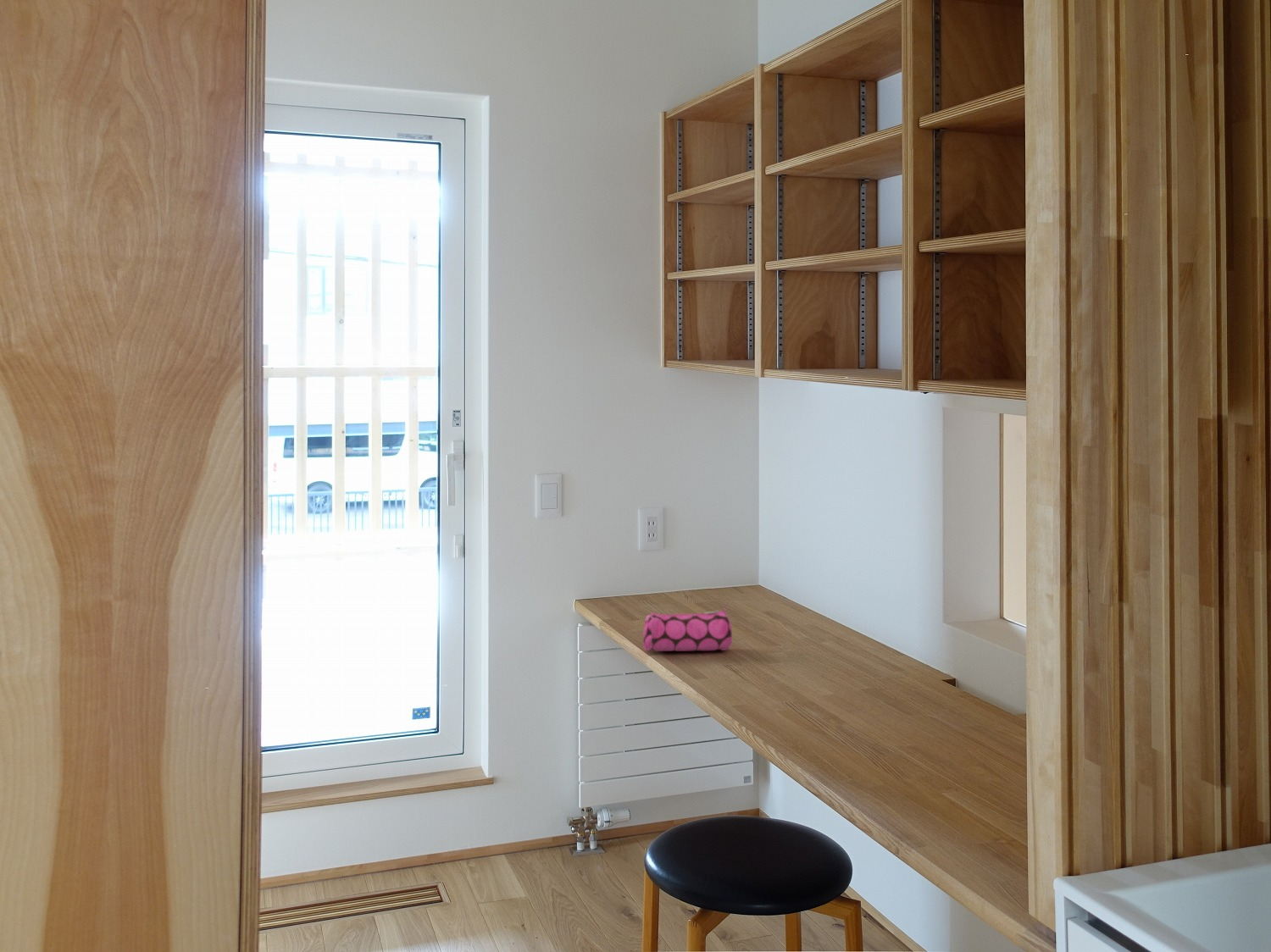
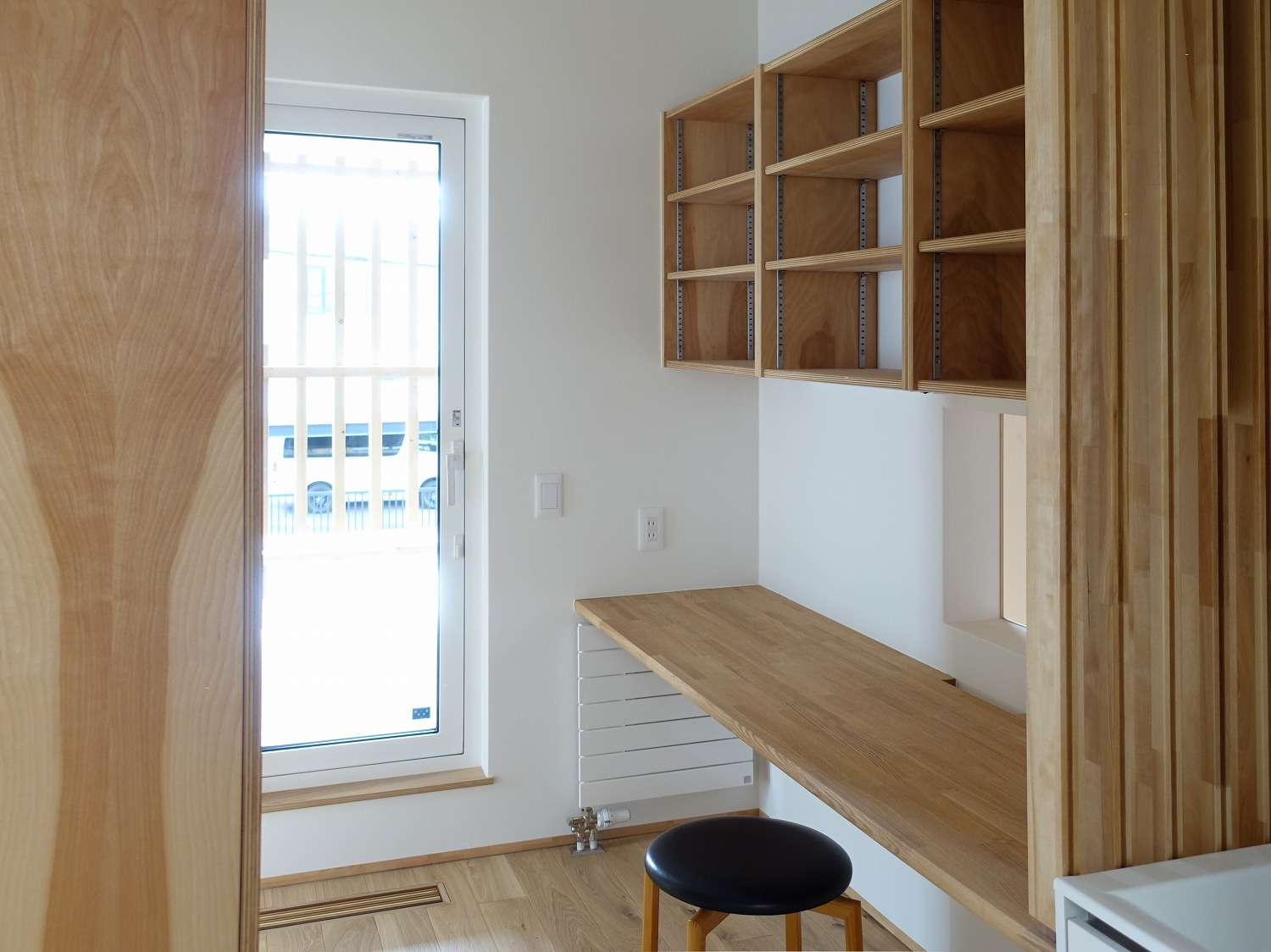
- pencil case [642,608,733,652]
